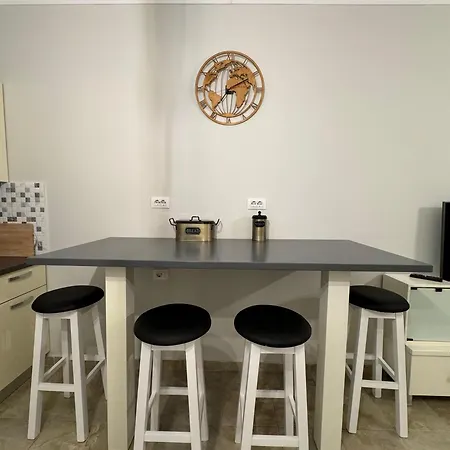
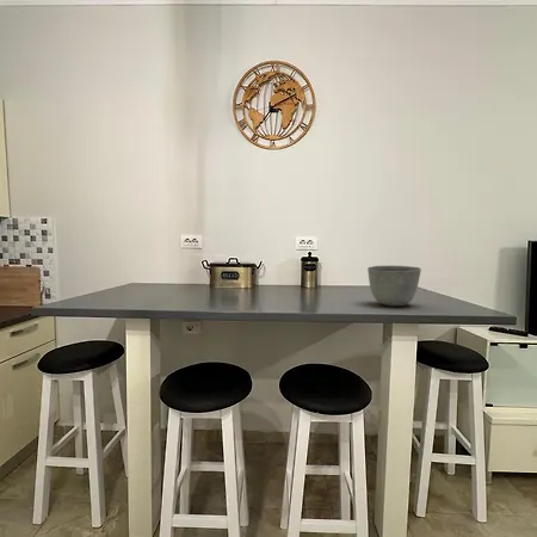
+ bowl [366,265,422,308]
